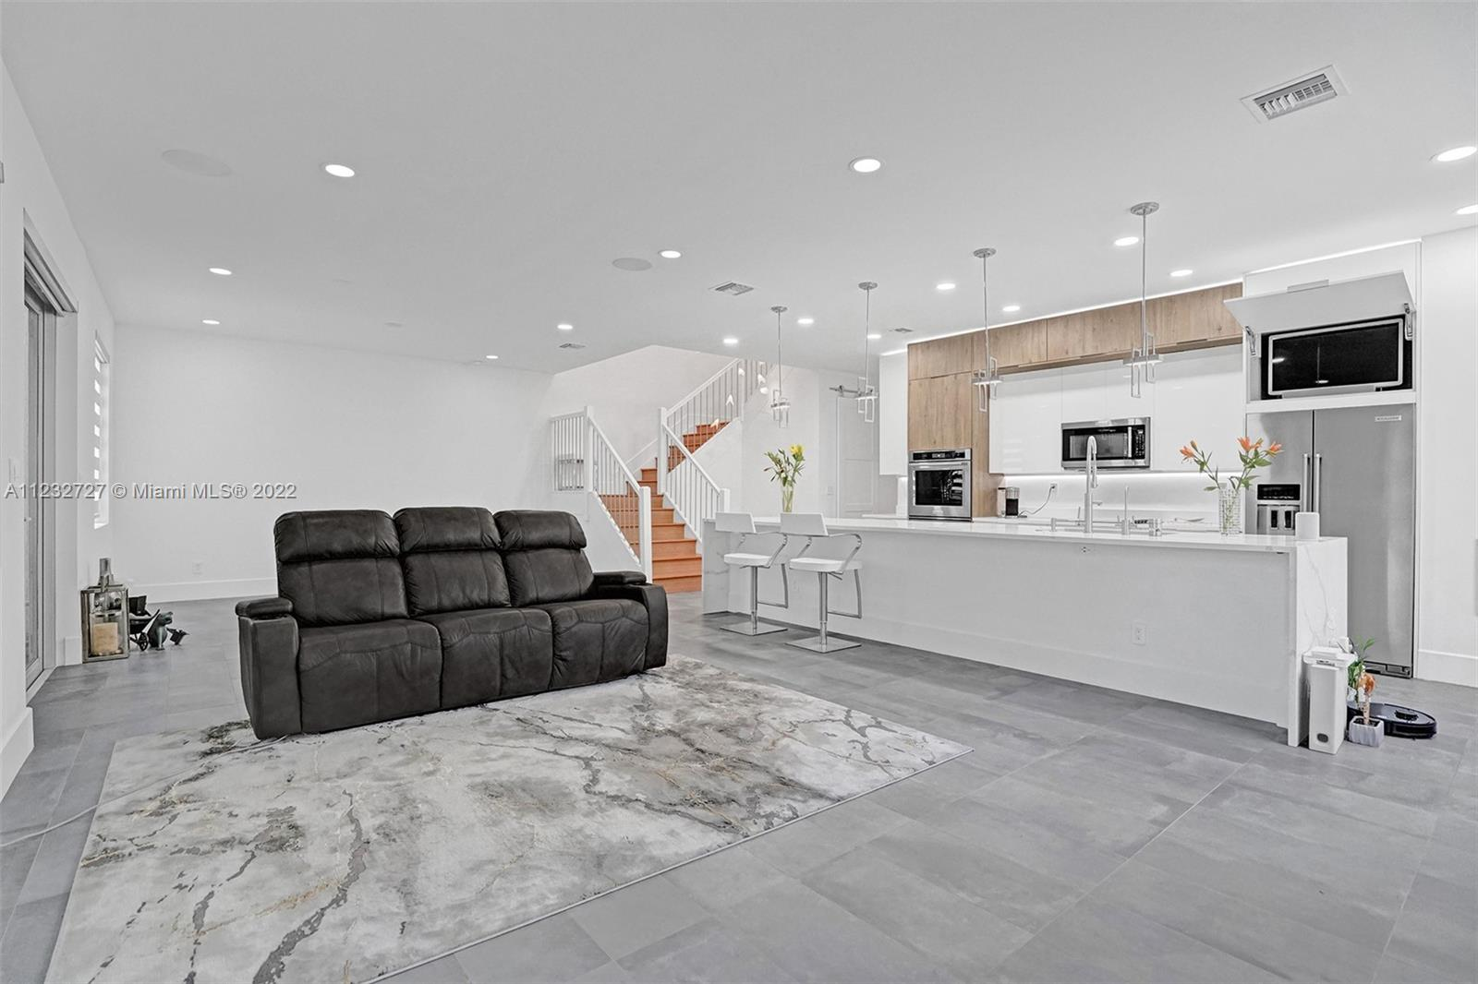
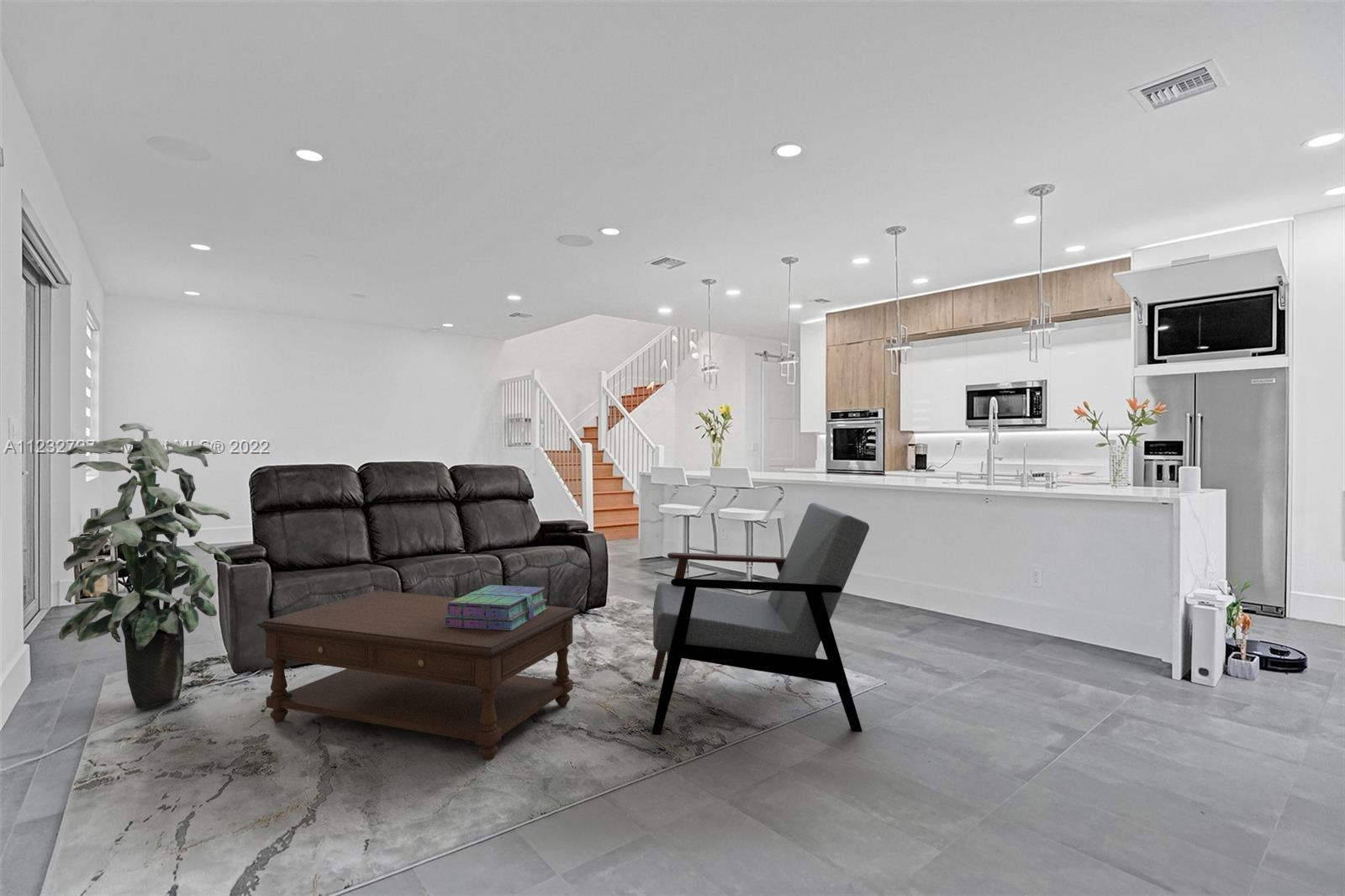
+ indoor plant [58,422,233,709]
+ stack of books [444,584,548,630]
+ armchair [651,502,870,735]
+ coffee table [256,590,581,761]
